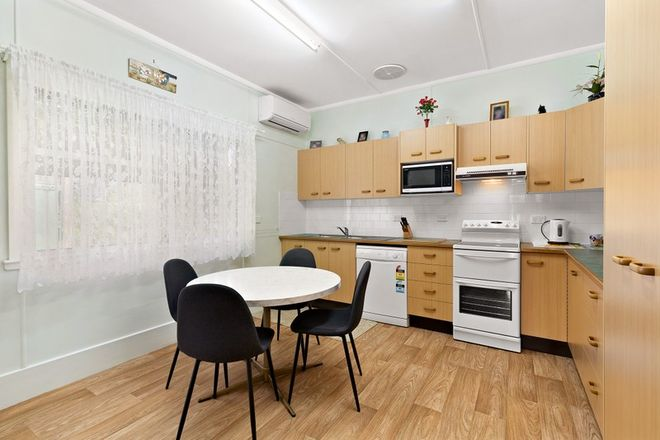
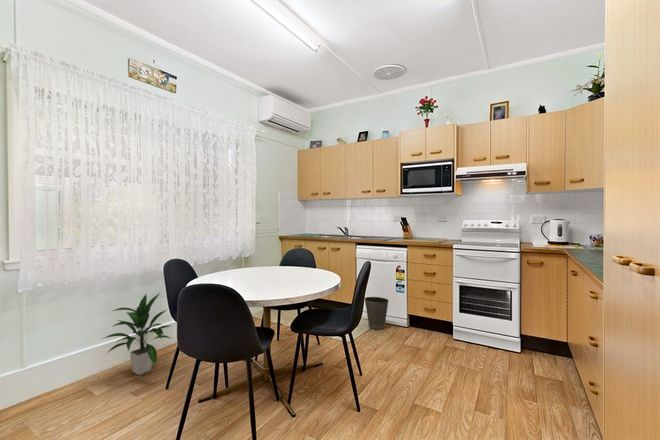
+ waste basket [364,296,390,330]
+ indoor plant [101,292,173,376]
